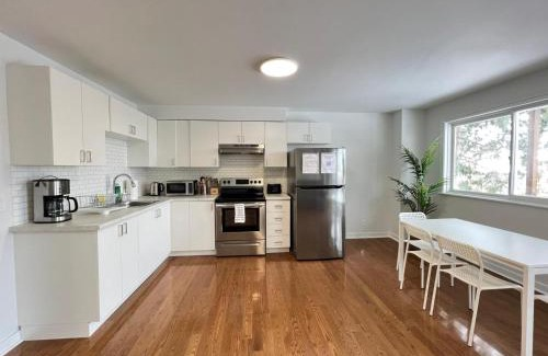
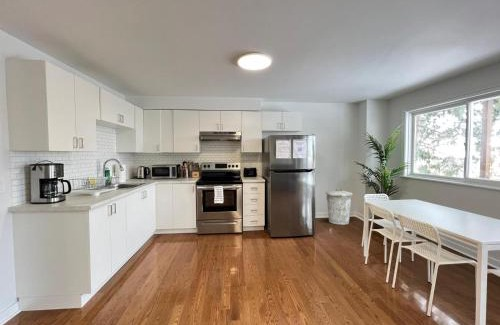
+ trash can [325,187,353,226]
